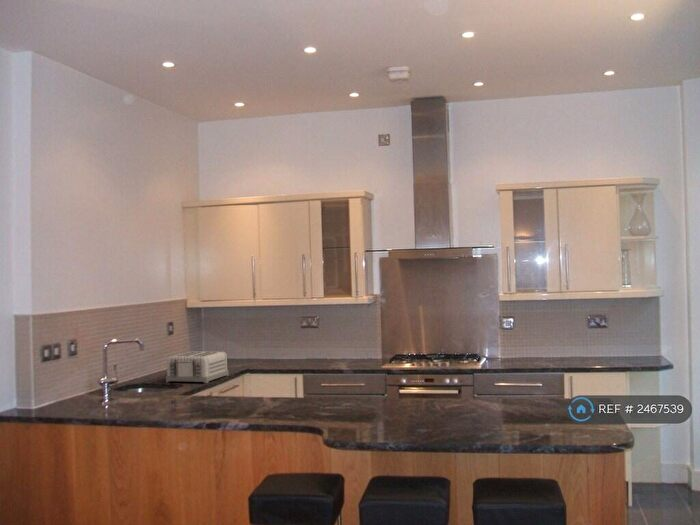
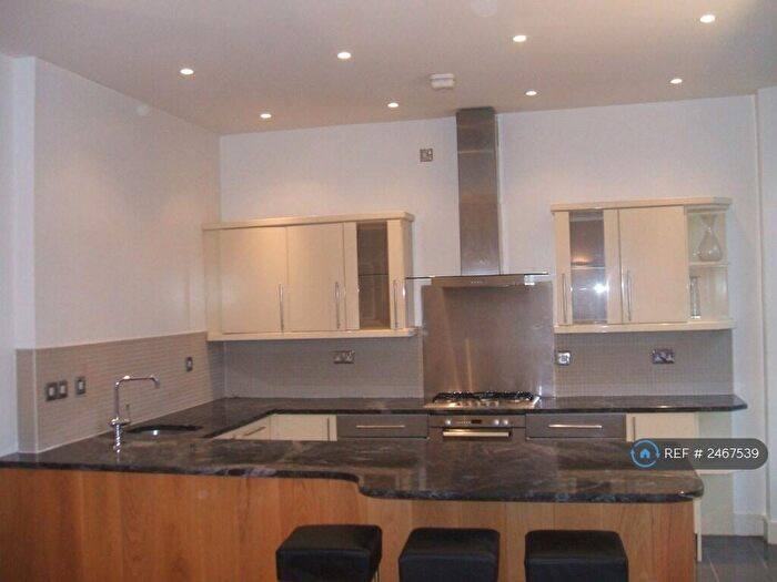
- toaster [165,350,230,384]
